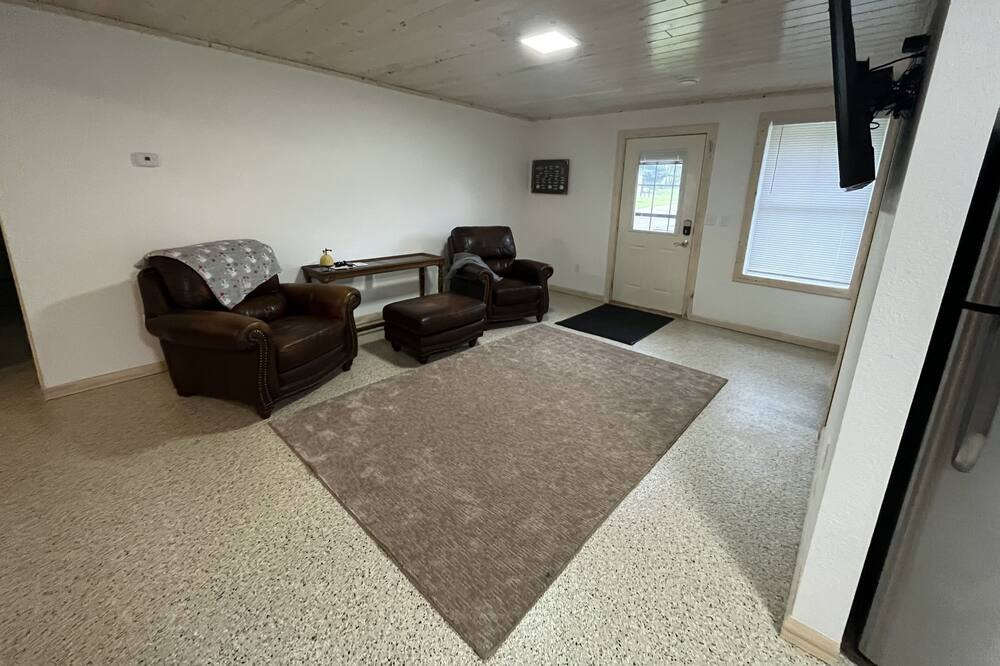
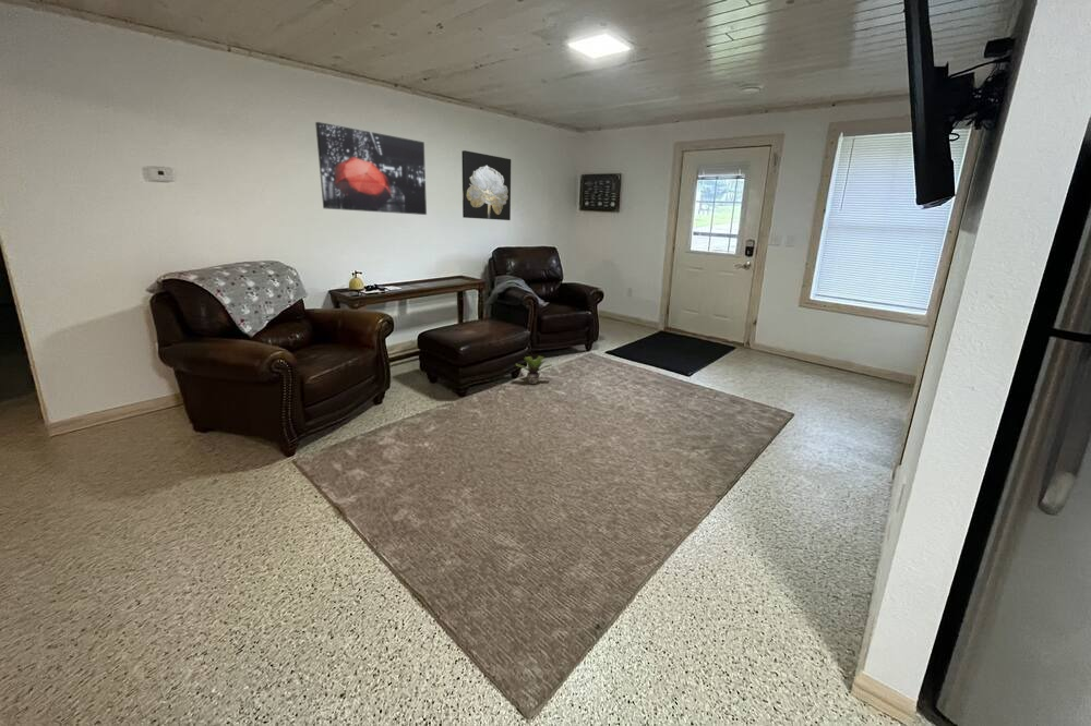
+ potted plant [515,355,553,385]
+ wall art [314,121,428,216]
+ wall art [460,149,512,221]
